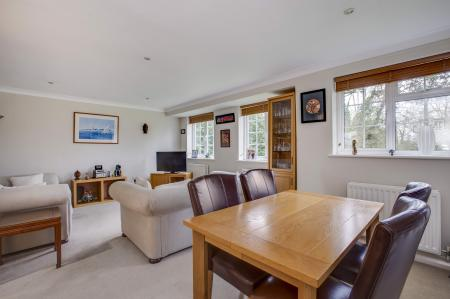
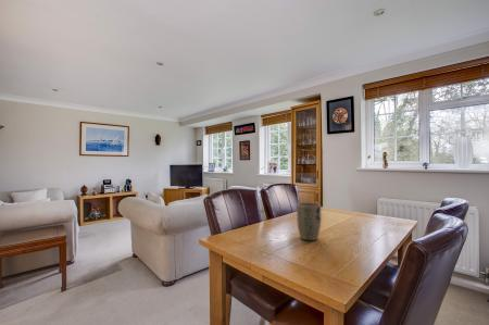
+ plant pot [296,201,322,241]
